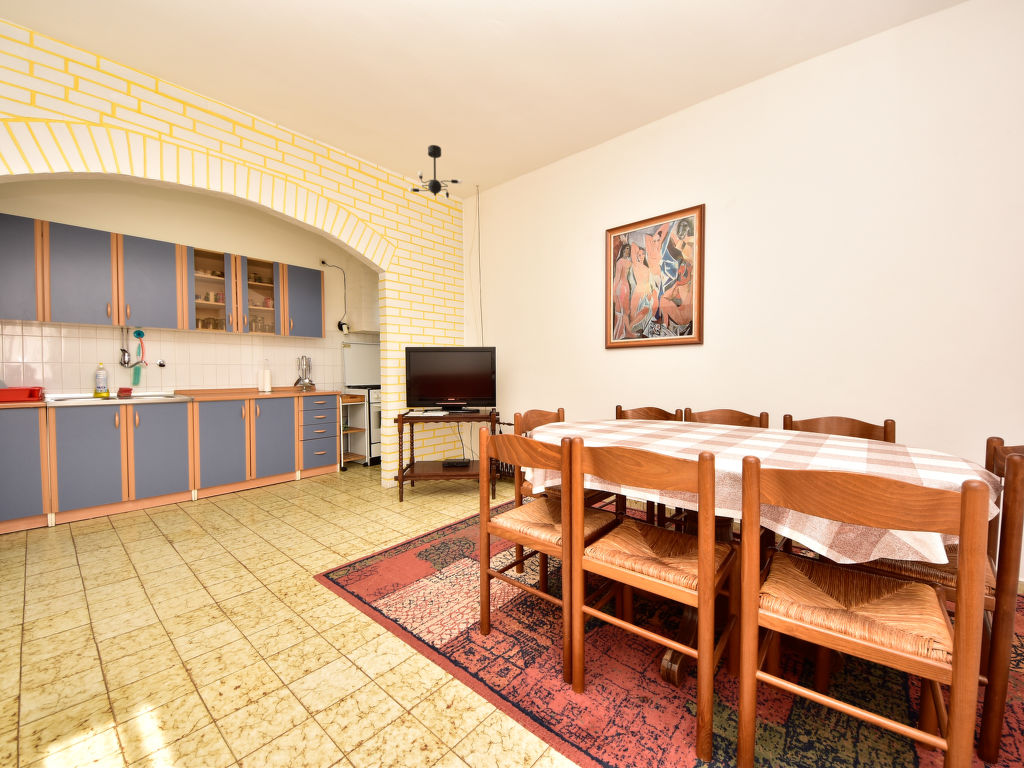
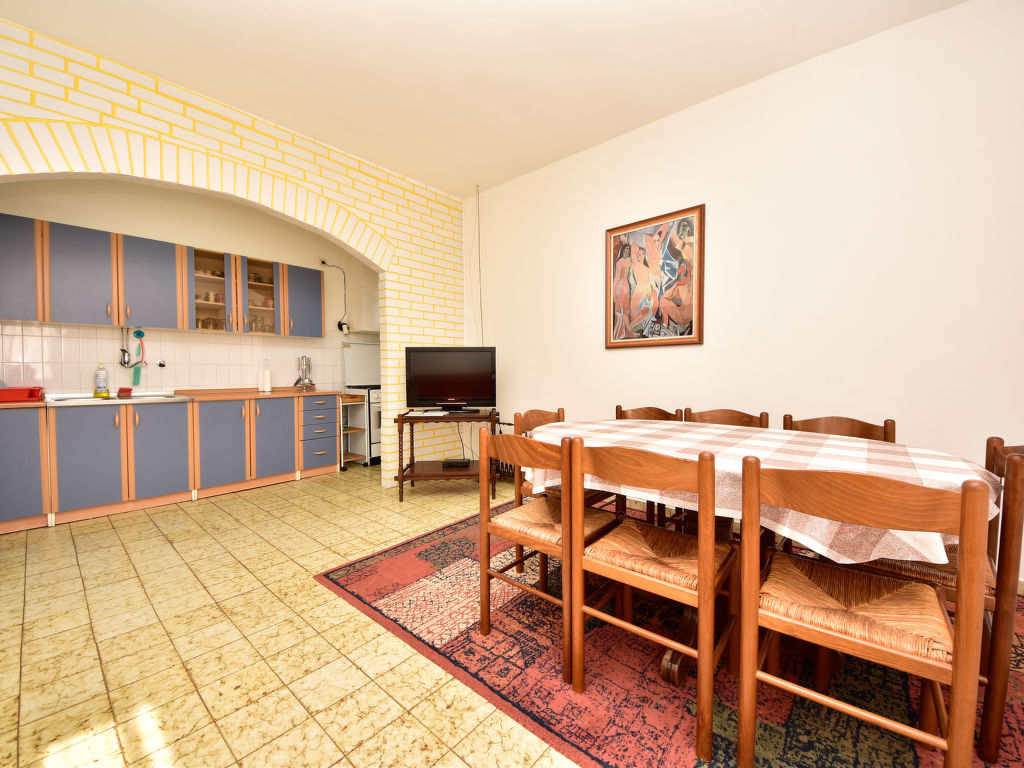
- ceiling light fixture [408,144,463,200]
